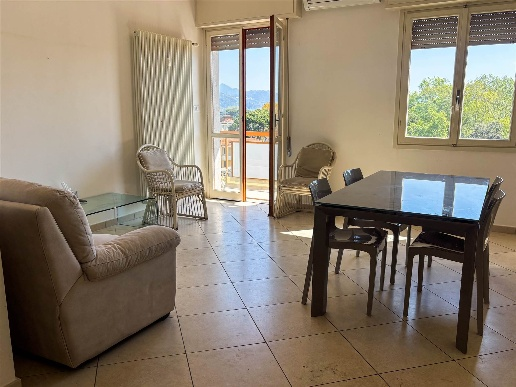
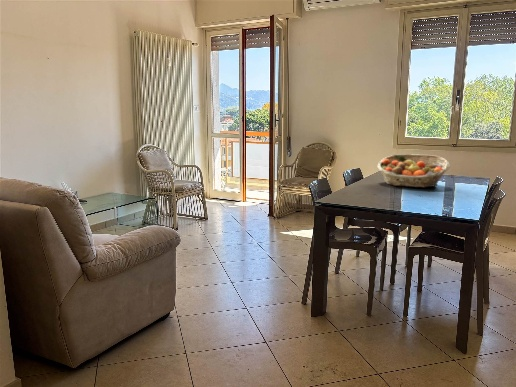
+ fruit basket [376,153,451,188]
